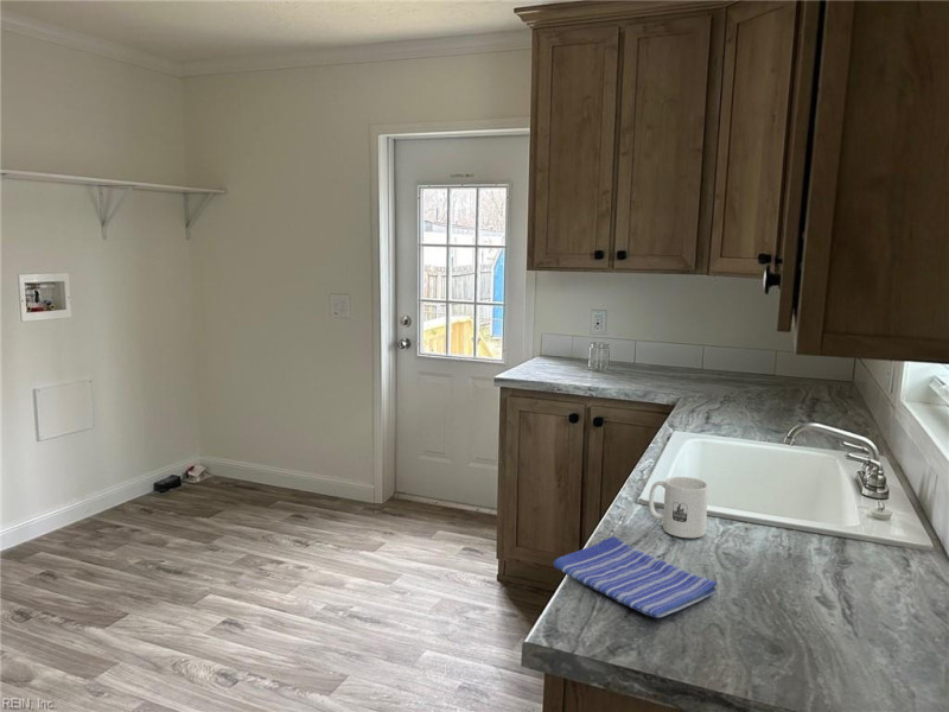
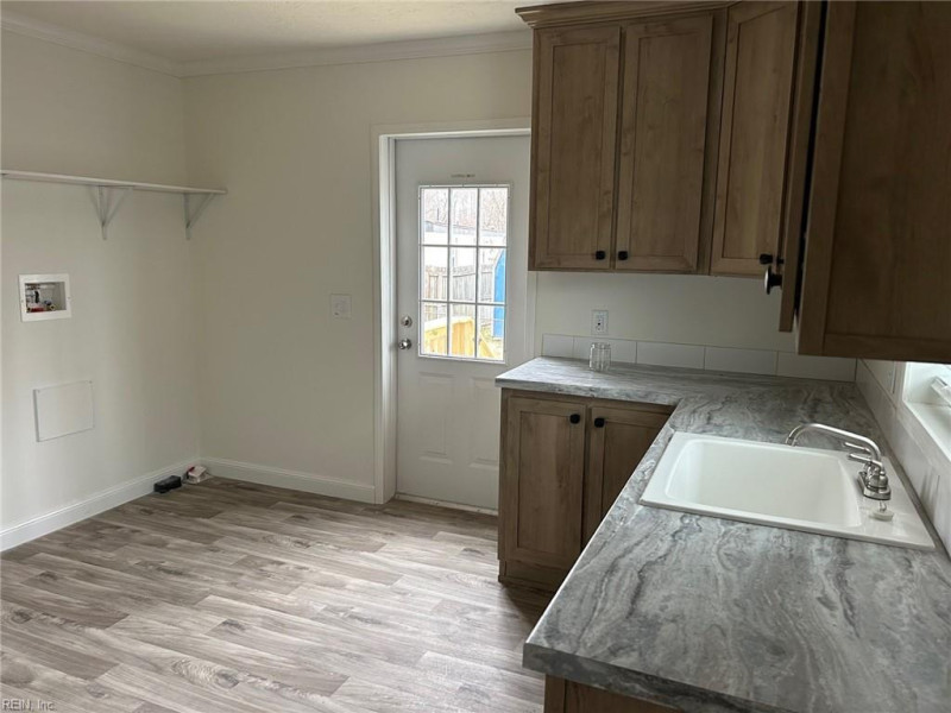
- mug [648,476,709,539]
- dish towel [552,535,719,619]
